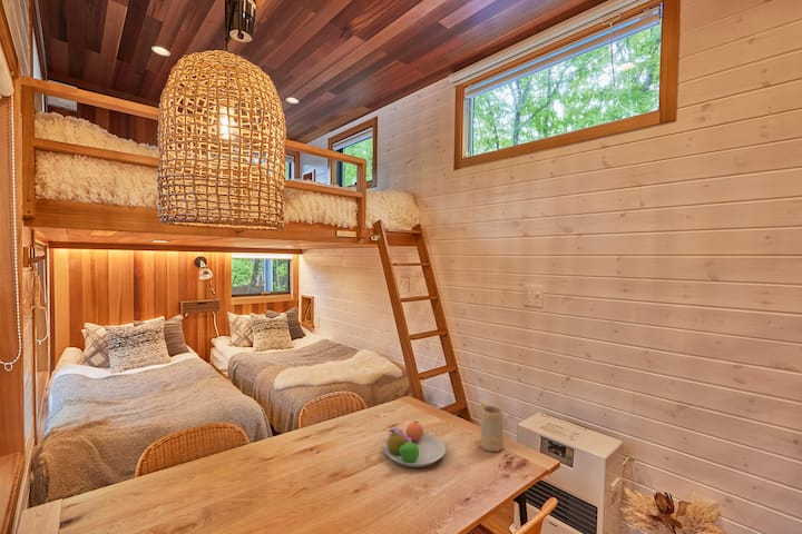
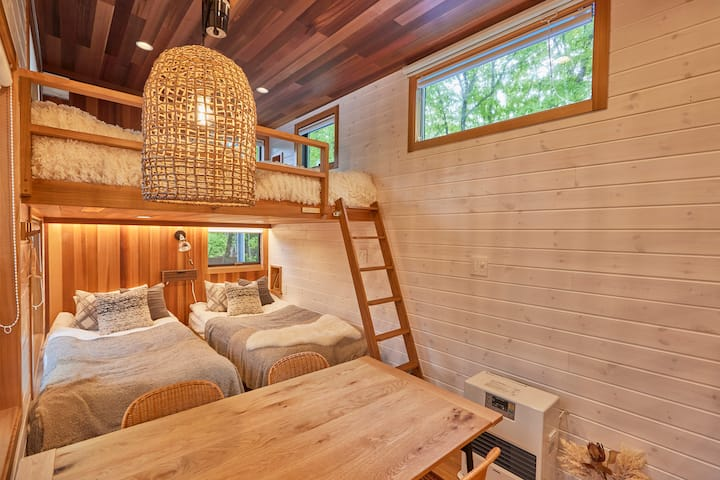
- fruit bowl [383,421,447,468]
- mug [479,400,505,453]
